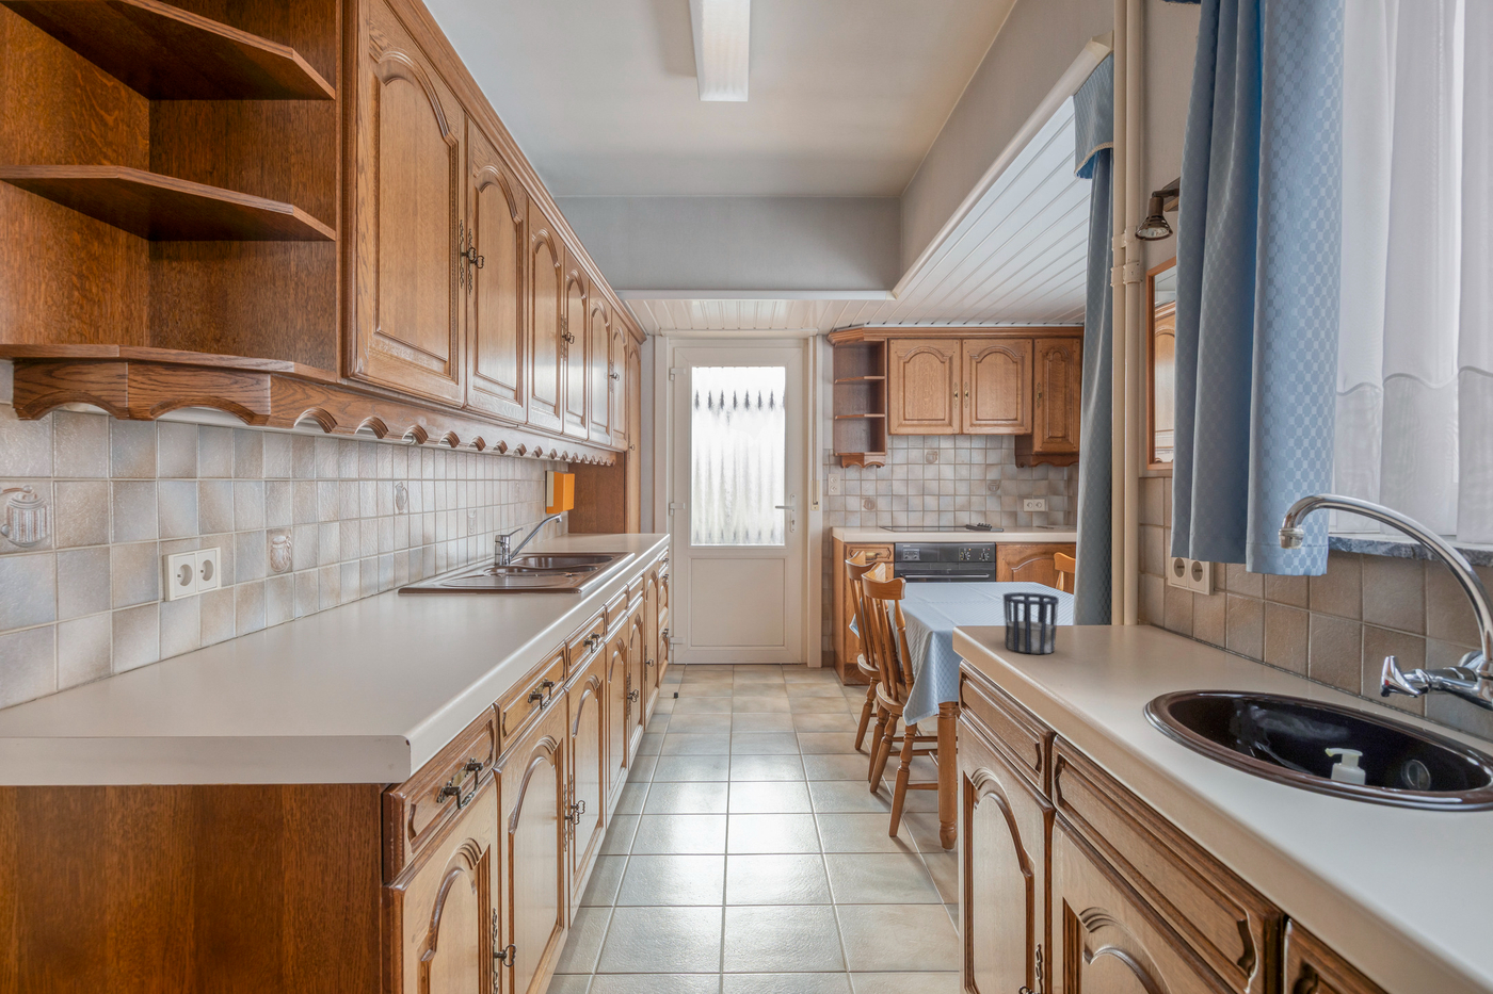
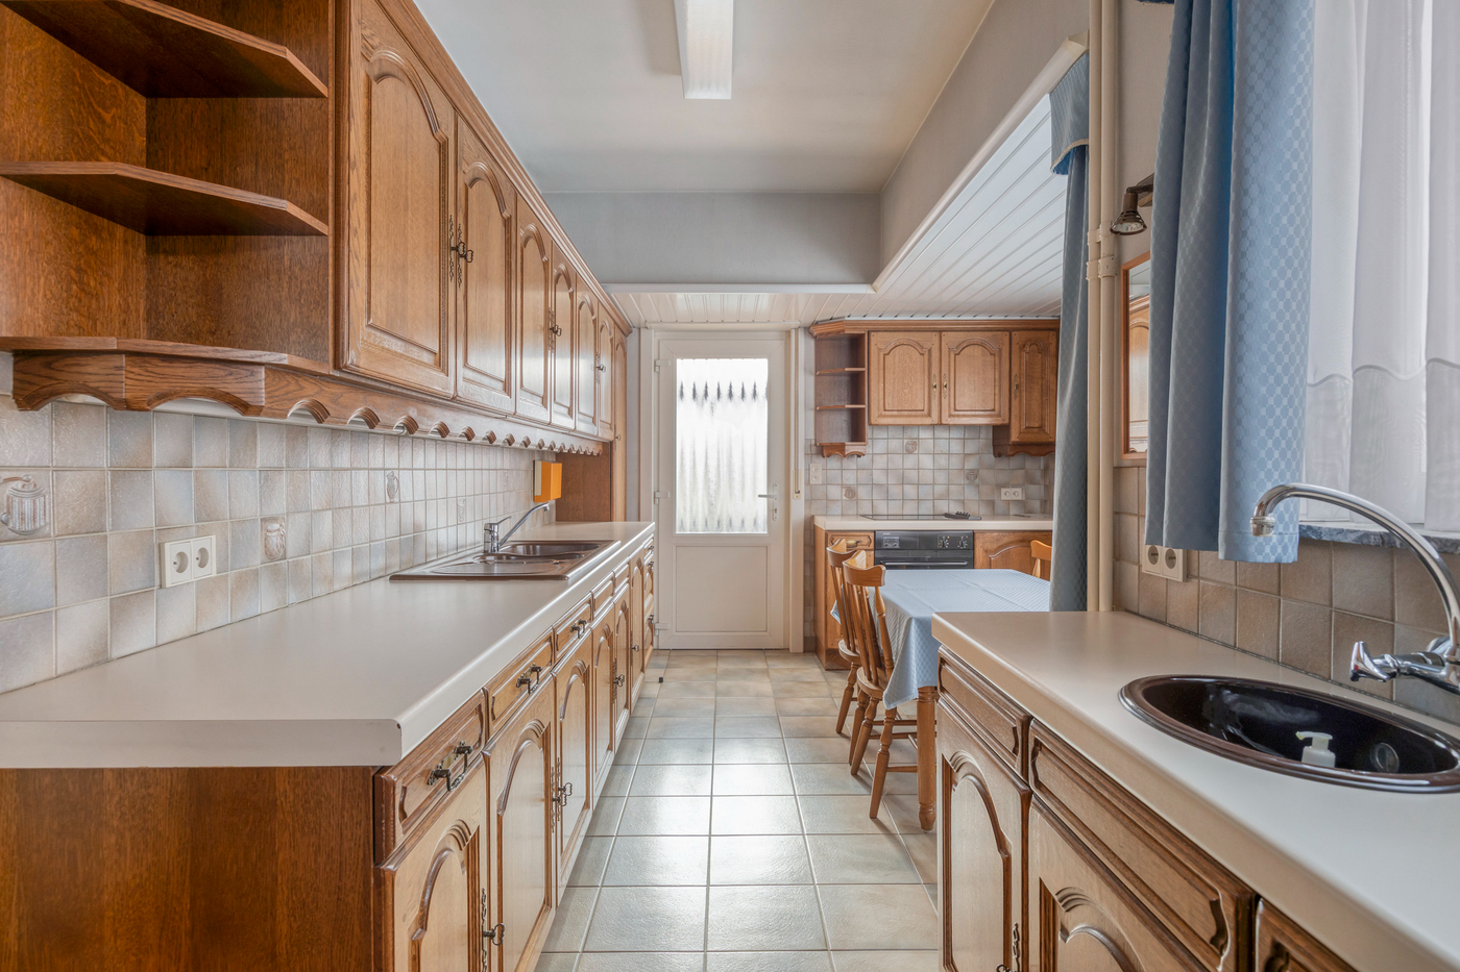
- cup [1002,591,1060,656]
